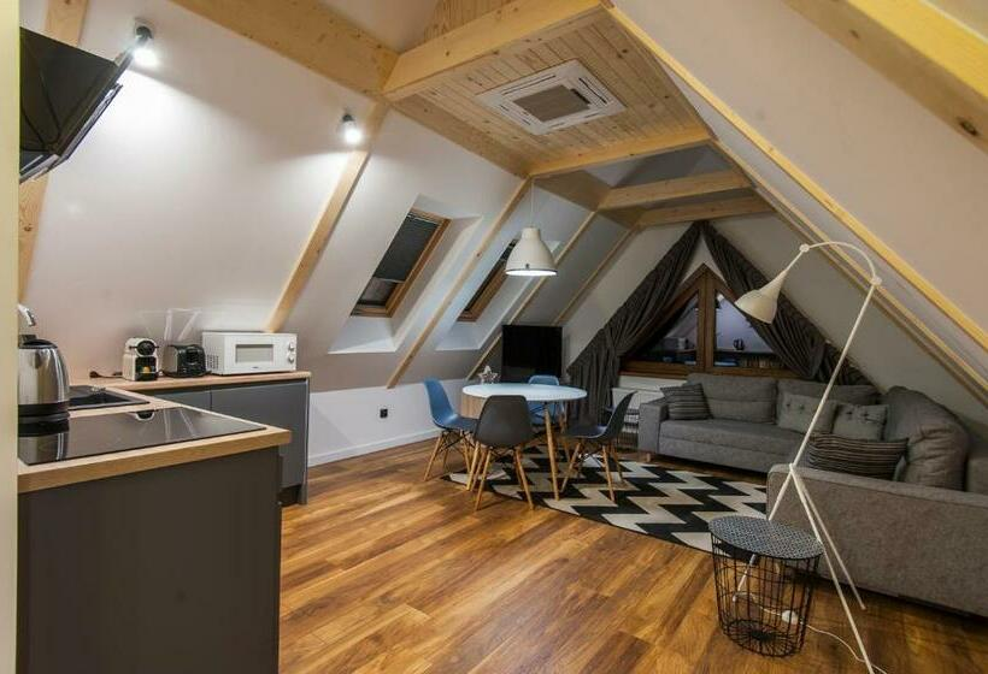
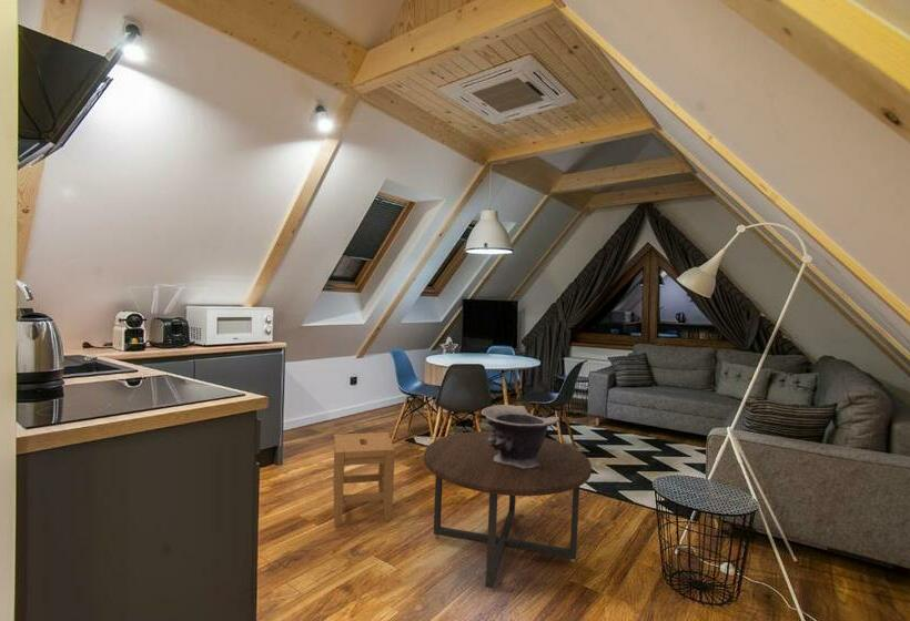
+ coffee table [423,430,593,592]
+ stool [332,431,396,528]
+ decorative bowl [481,404,560,469]
